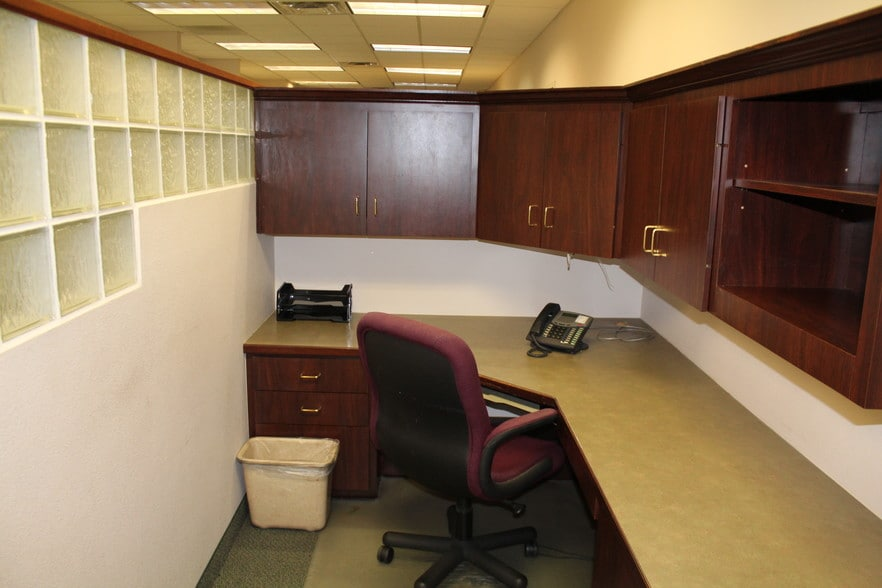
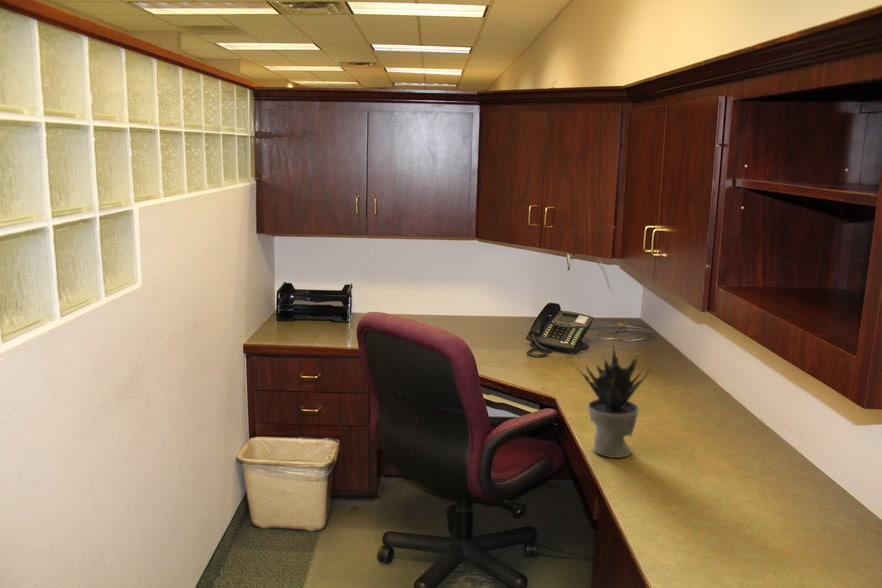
+ potted plant [576,344,652,459]
